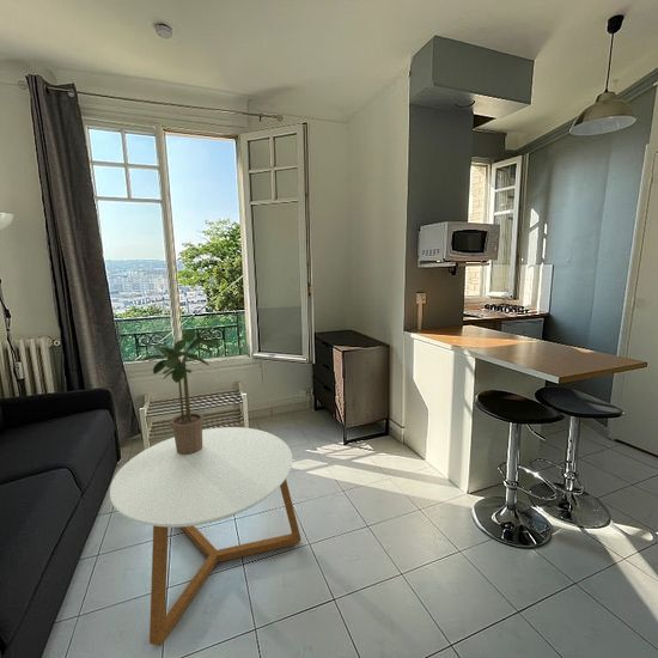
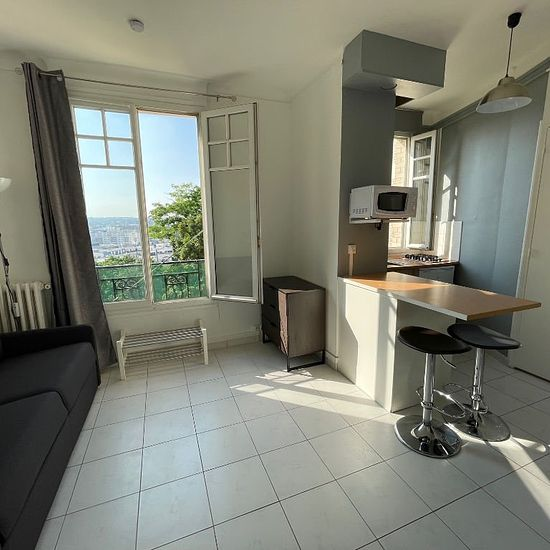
- potted plant [141,324,221,455]
- coffee table [109,426,303,647]
